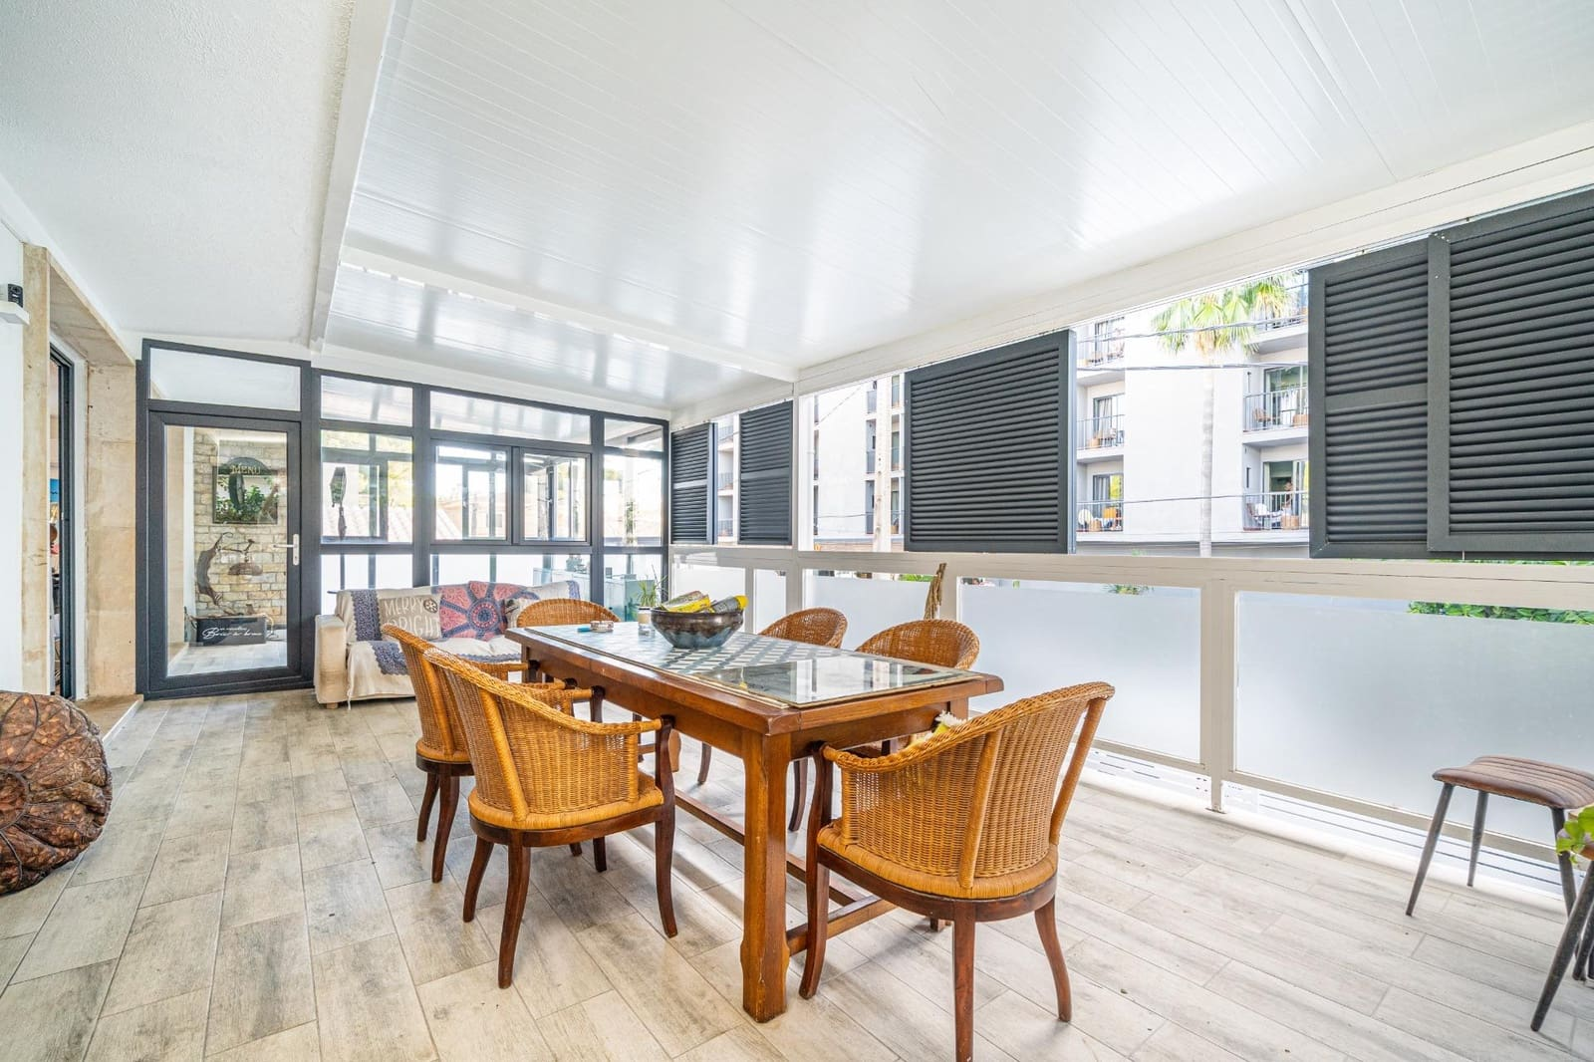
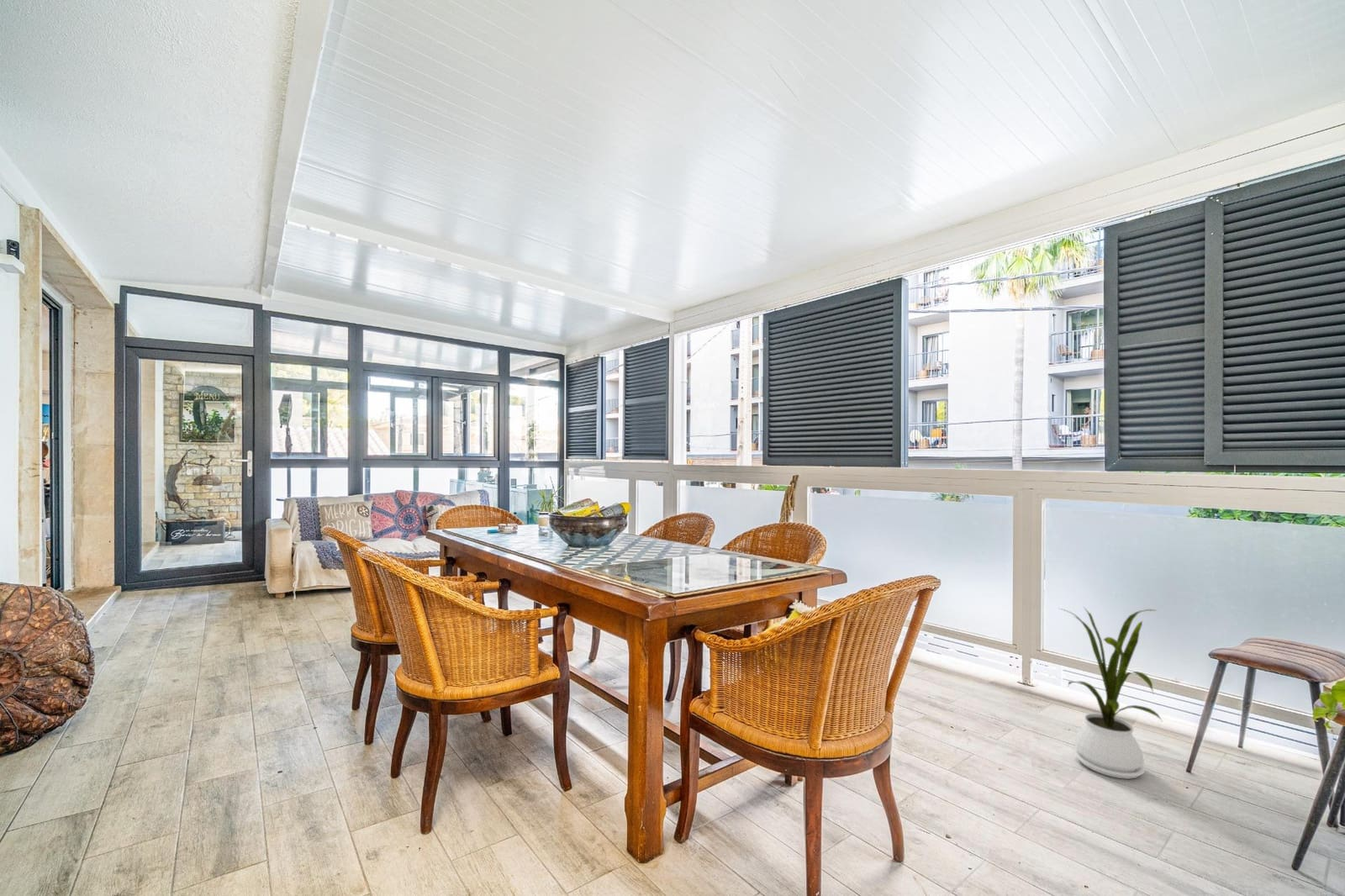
+ house plant [1058,606,1163,780]
